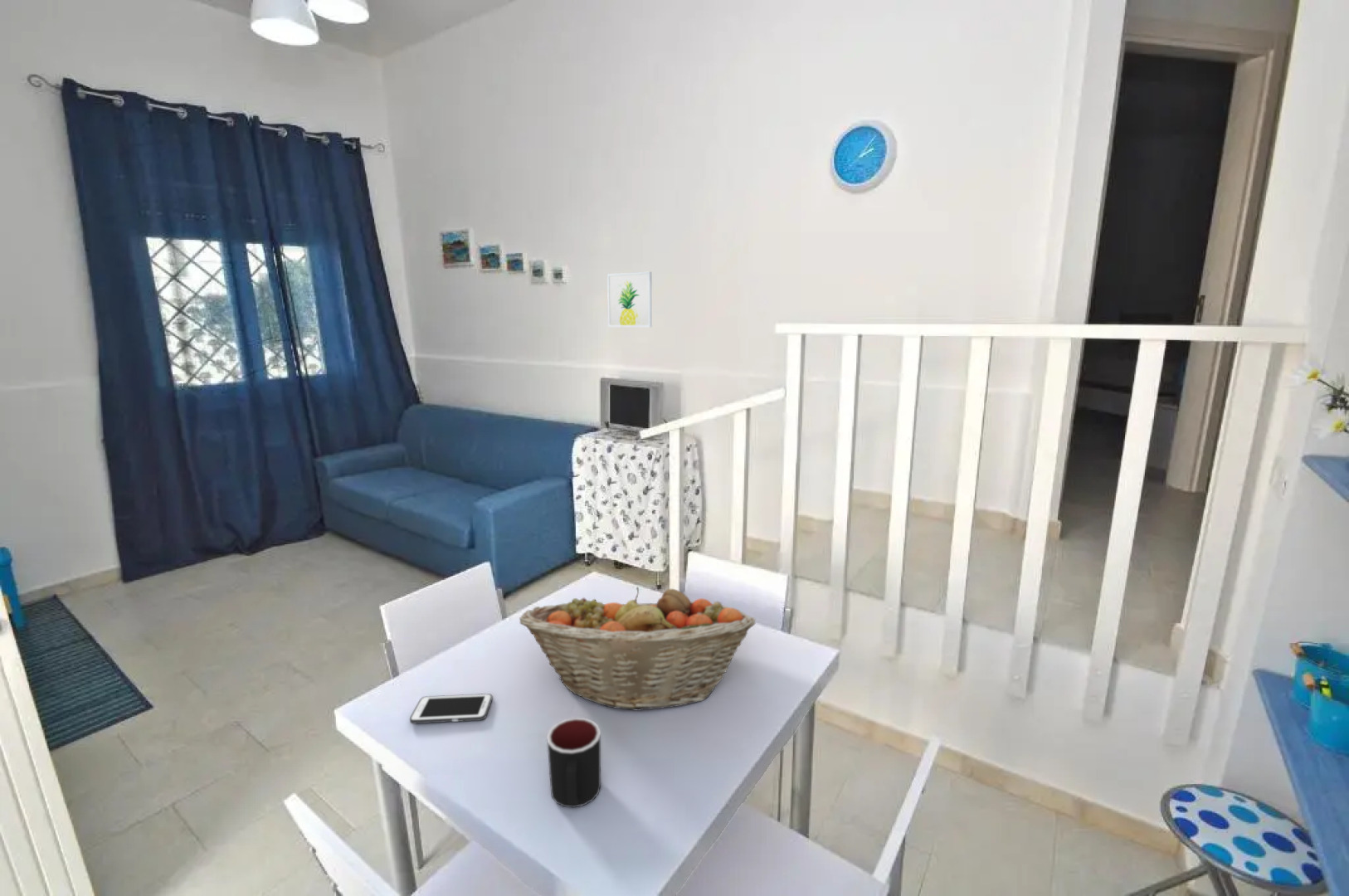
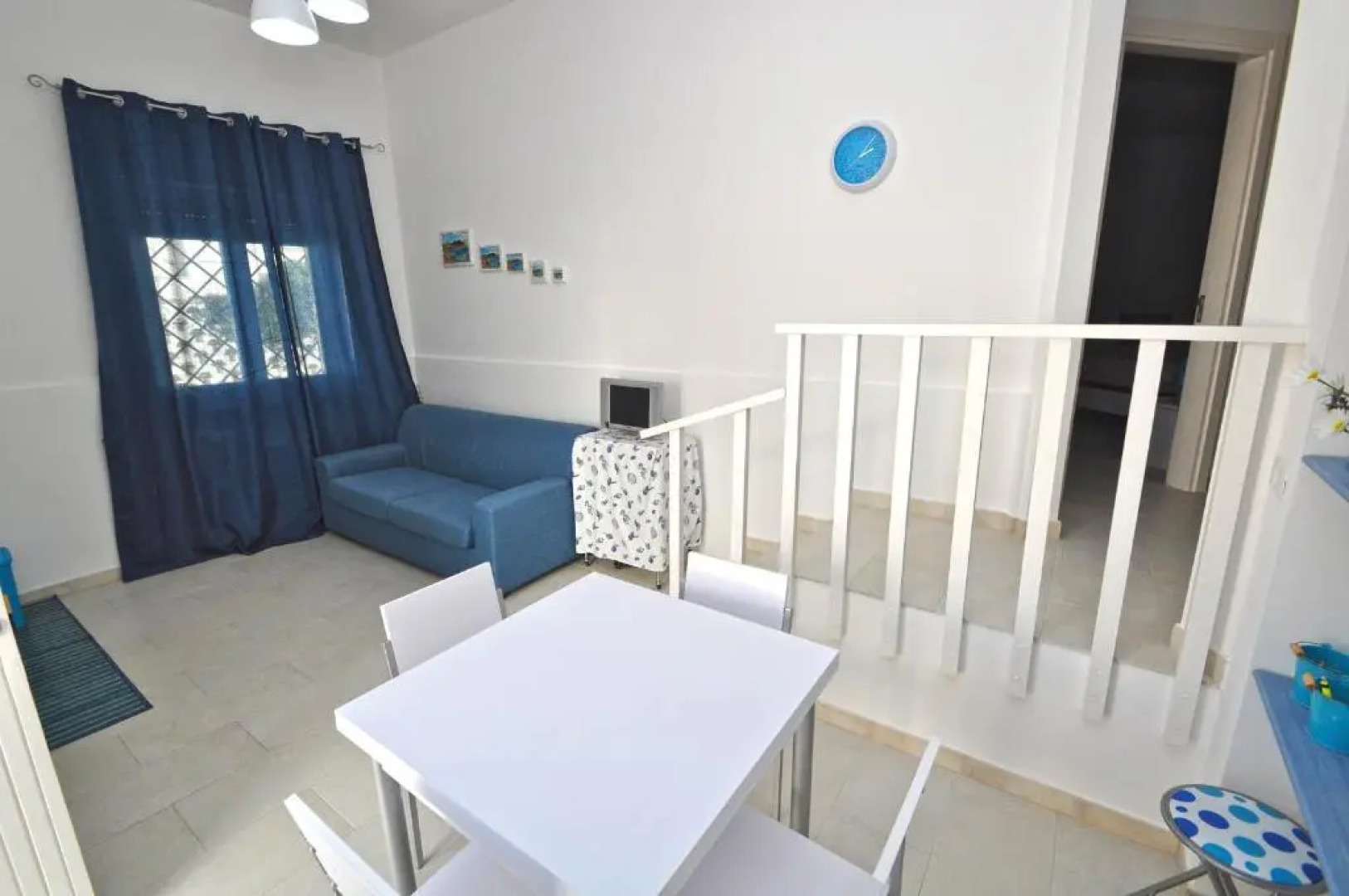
- fruit basket [519,586,756,712]
- cell phone [409,693,494,724]
- mug [546,717,601,809]
- wall art [606,271,653,328]
